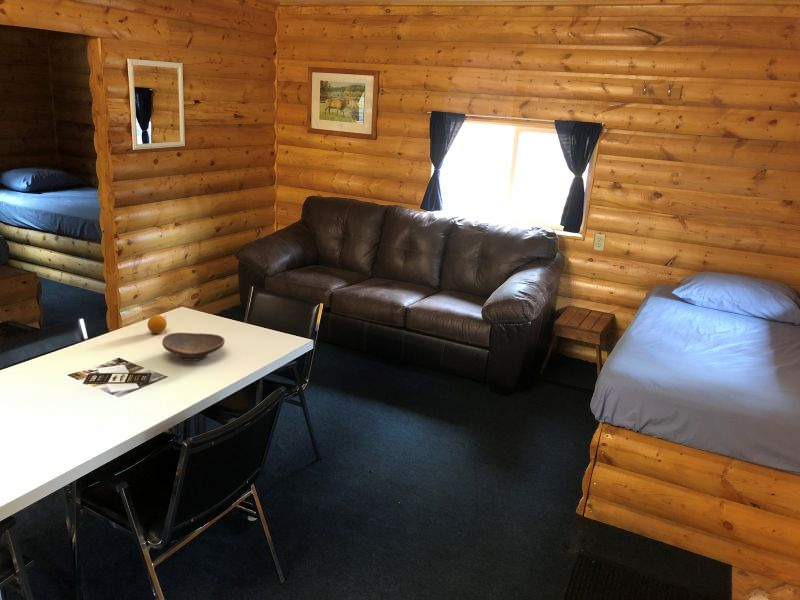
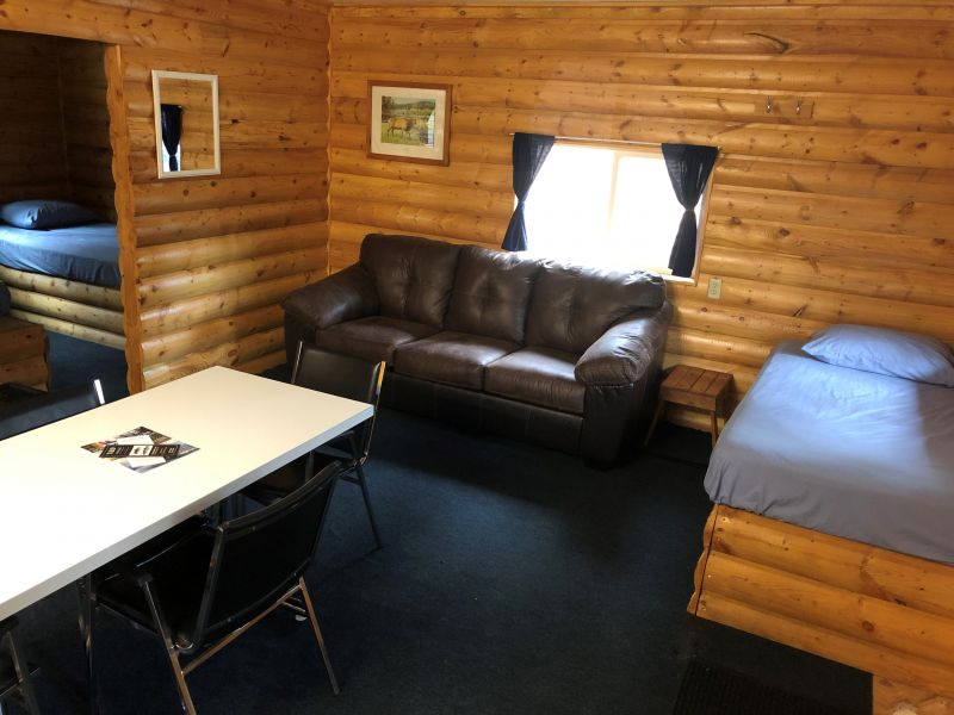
- decorative bowl [161,332,226,362]
- fruit [146,314,168,334]
